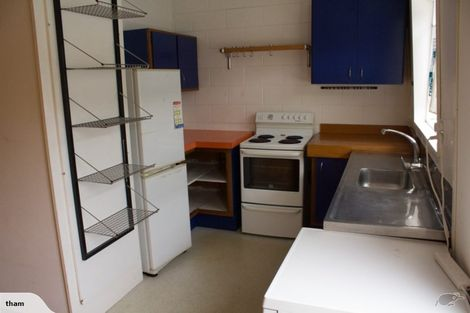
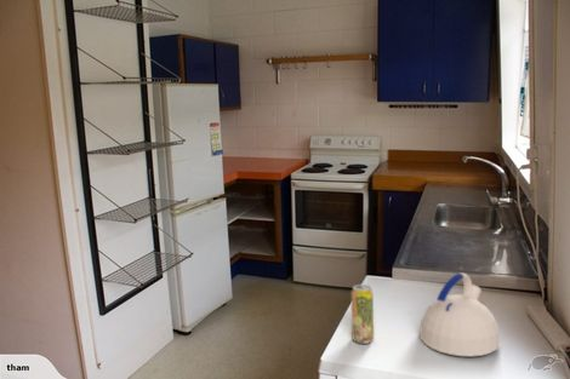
+ kettle [418,272,501,357]
+ beverage can [350,283,375,345]
